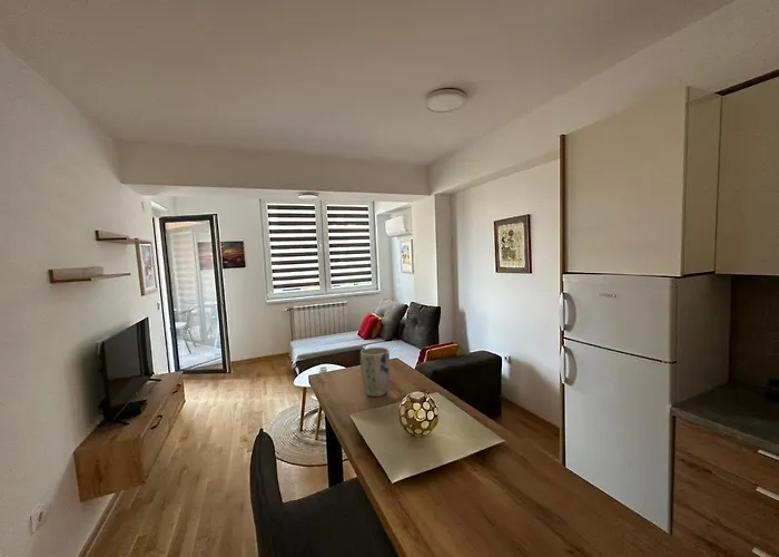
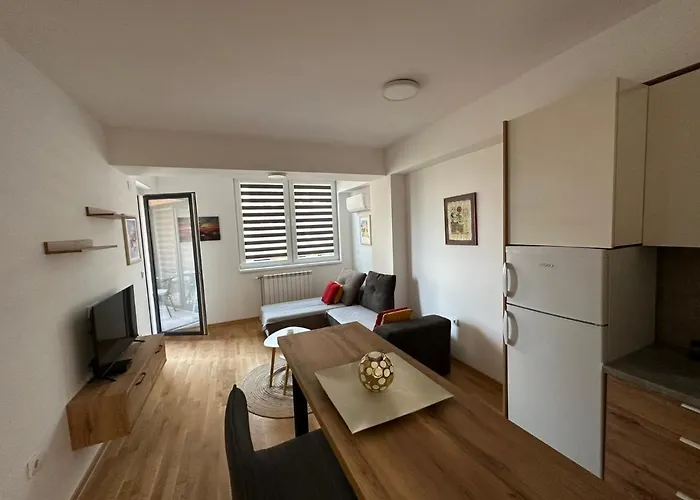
- plant pot [359,346,391,398]
